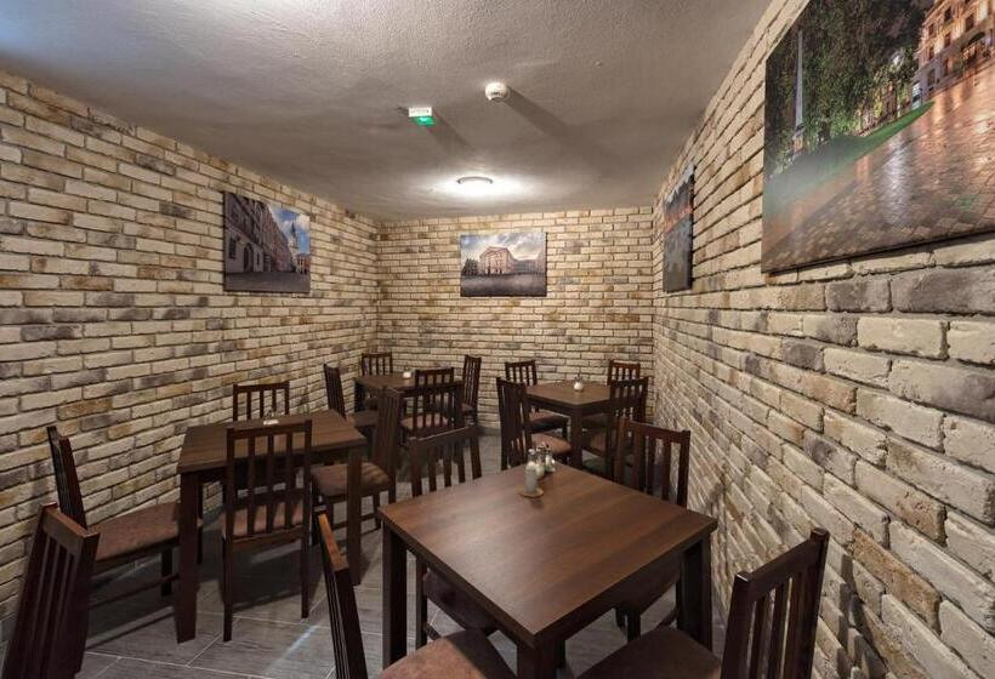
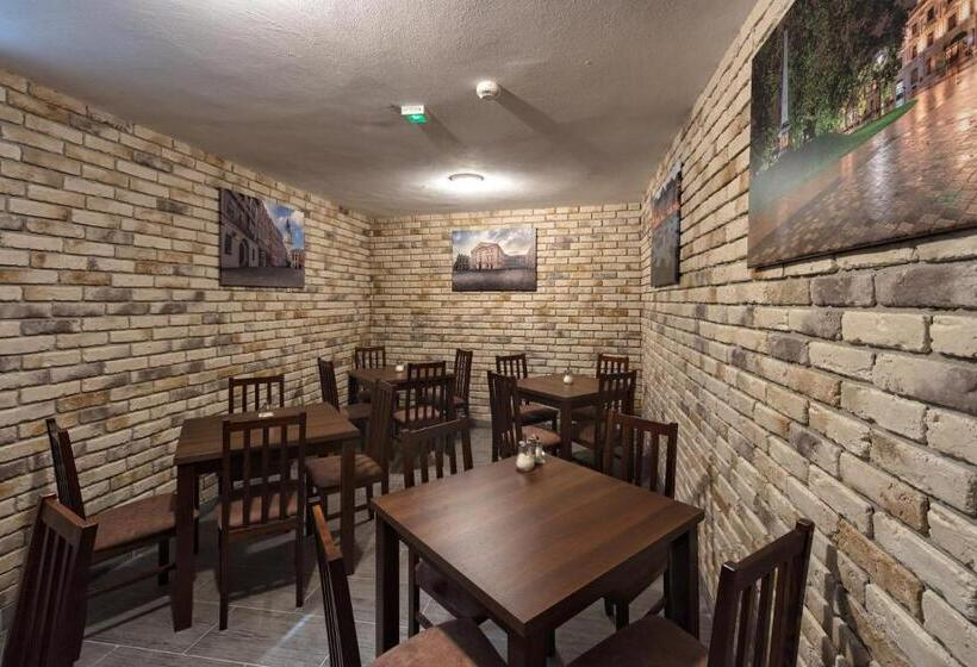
- candle [517,464,545,498]
